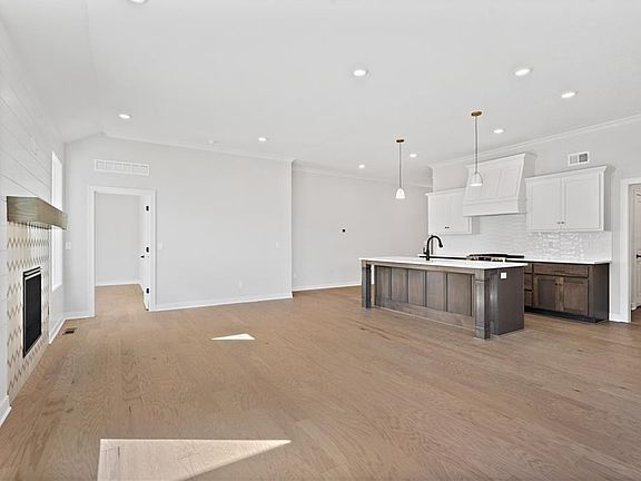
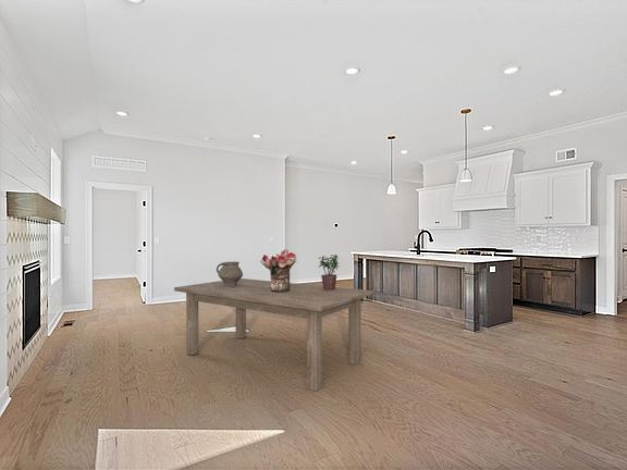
+ ceramic pot [216,261,244,286]
+ dining table [173,277,374,392]
+ bouquet [259,248,298,293]
+ potted plant [318,253,340,290]
